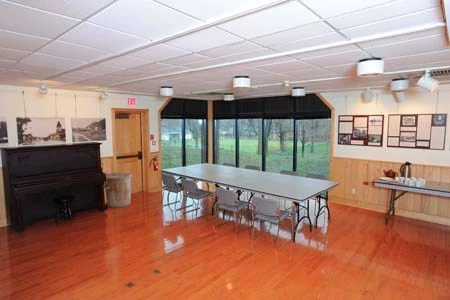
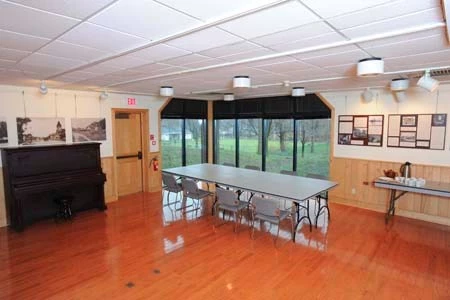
- trash can [103,172,134,209]
